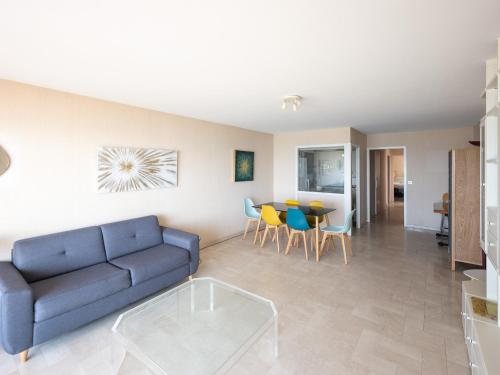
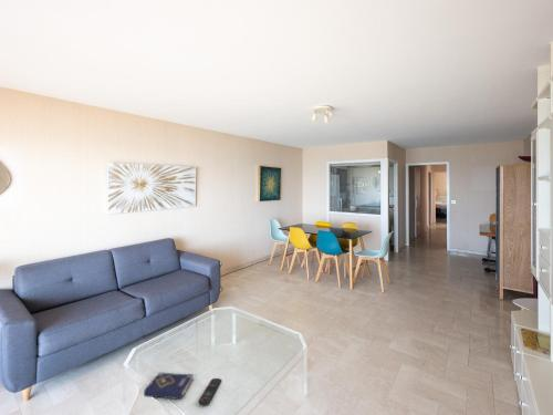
+ book [143,372,195,400]
+ remote control [198,377,222,406]
